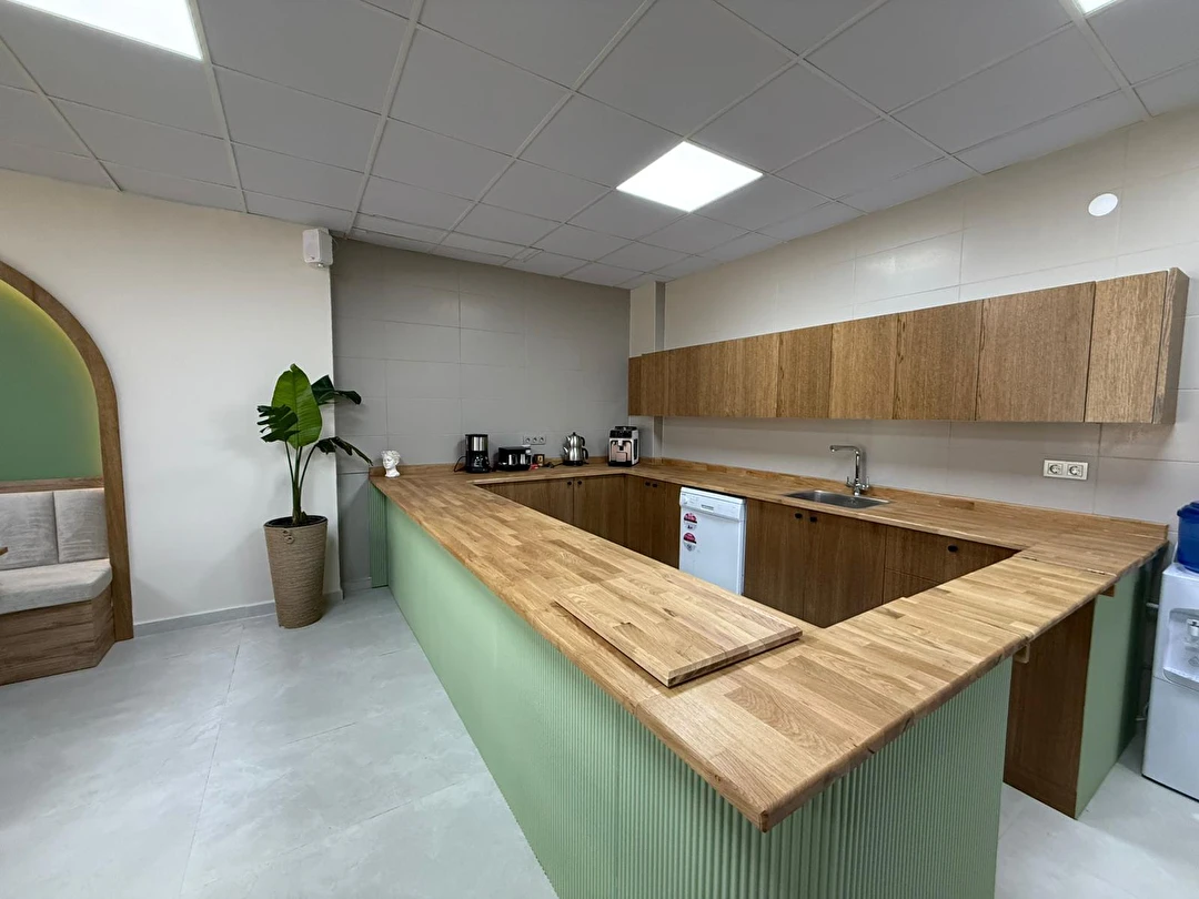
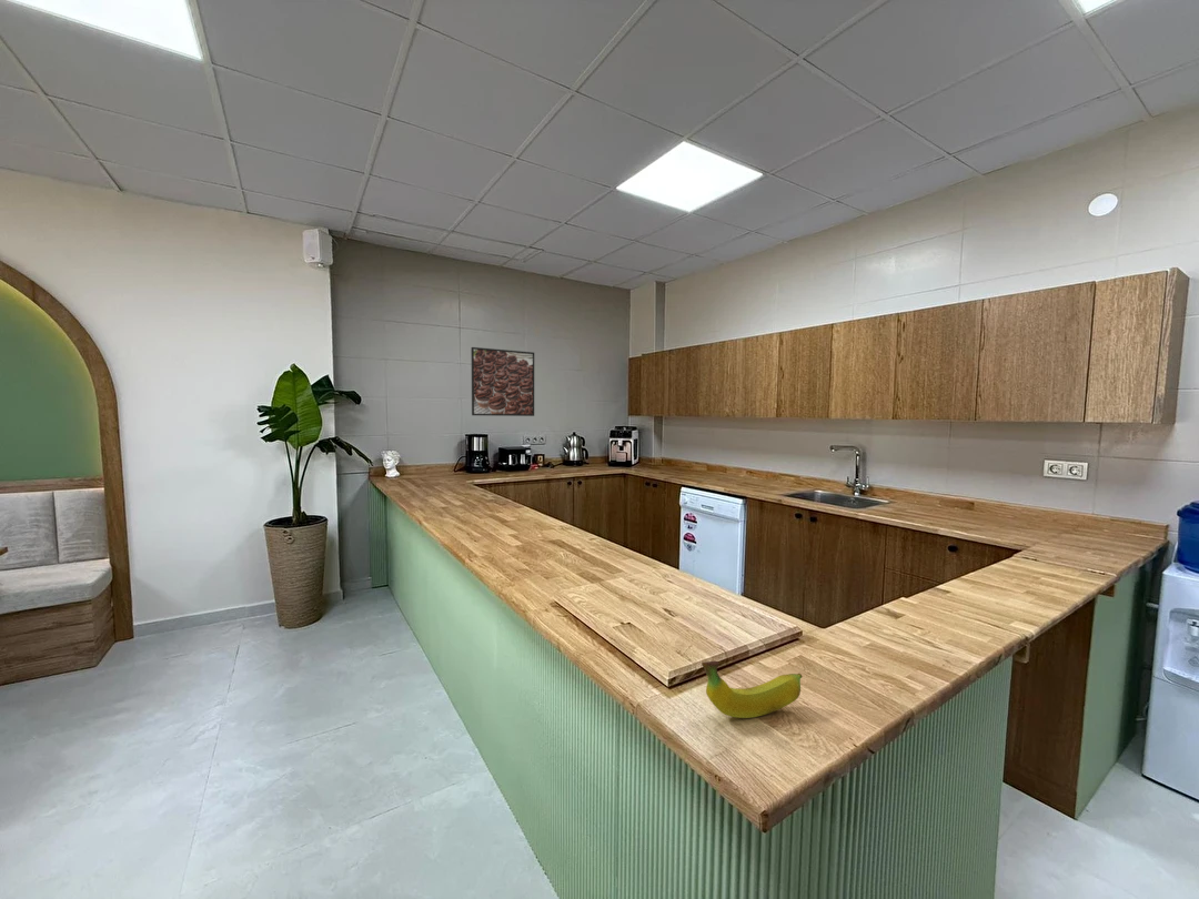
+ fruit [701,660,803,719]
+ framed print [470,346,535,417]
